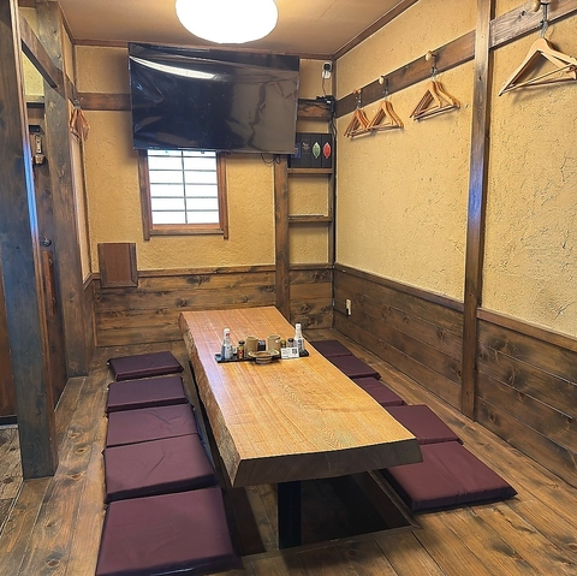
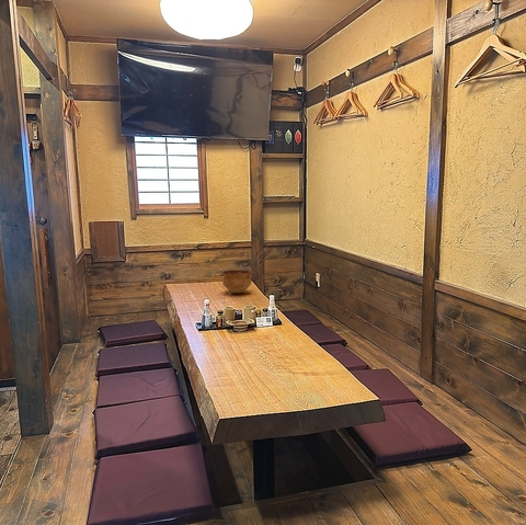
+ bowl [221,270,252,295]
